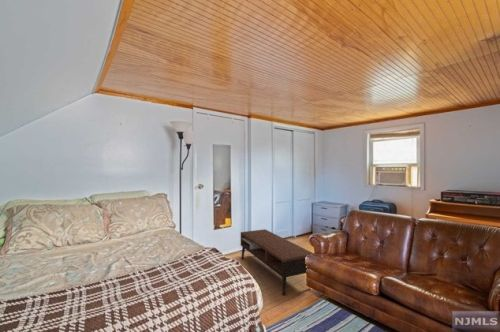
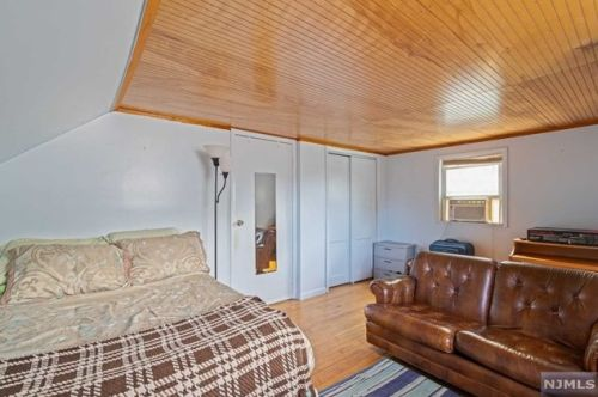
- coffee table [240,228,315,297]
